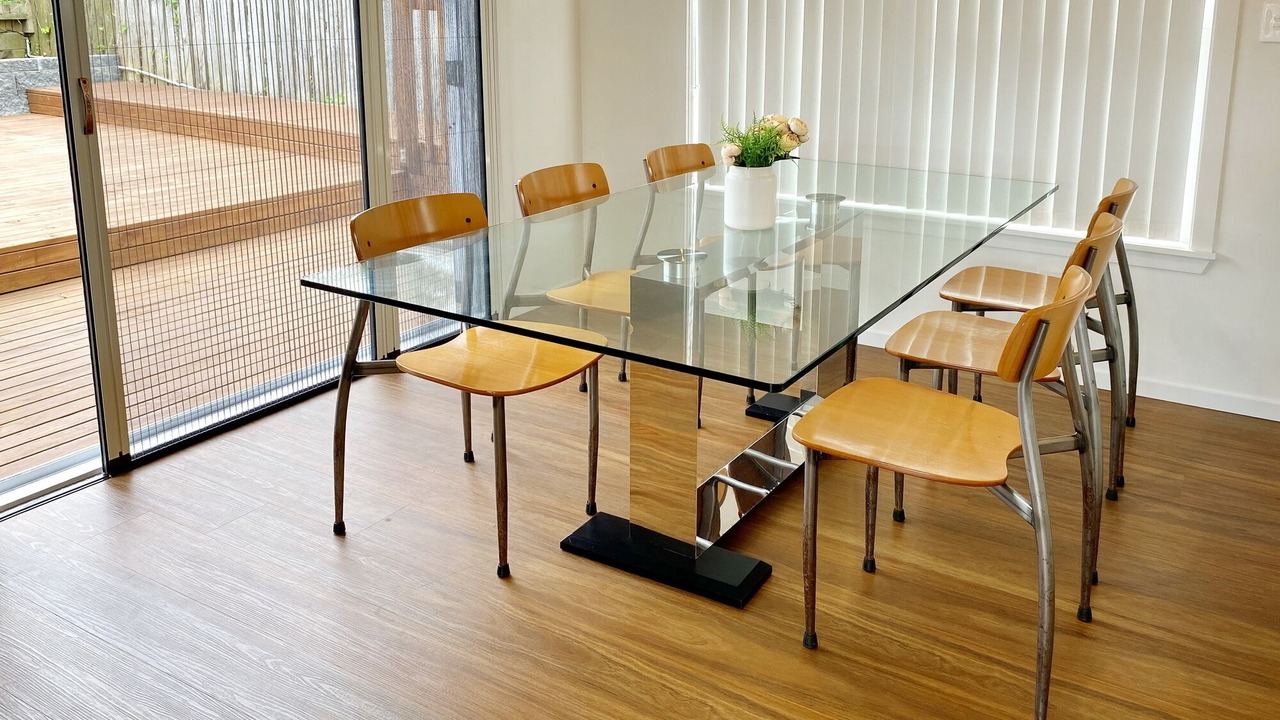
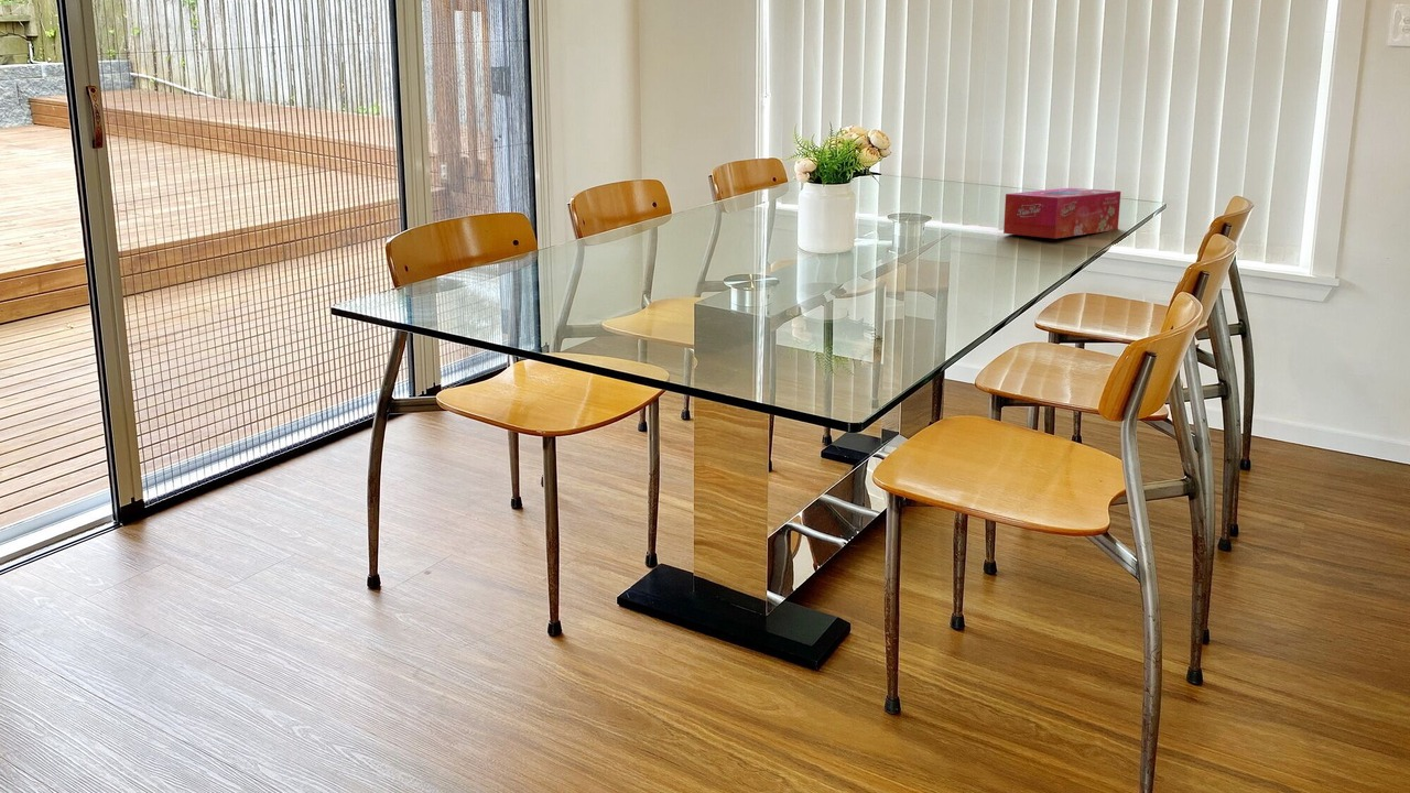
+ tissue box [1002,187,1121,239]
